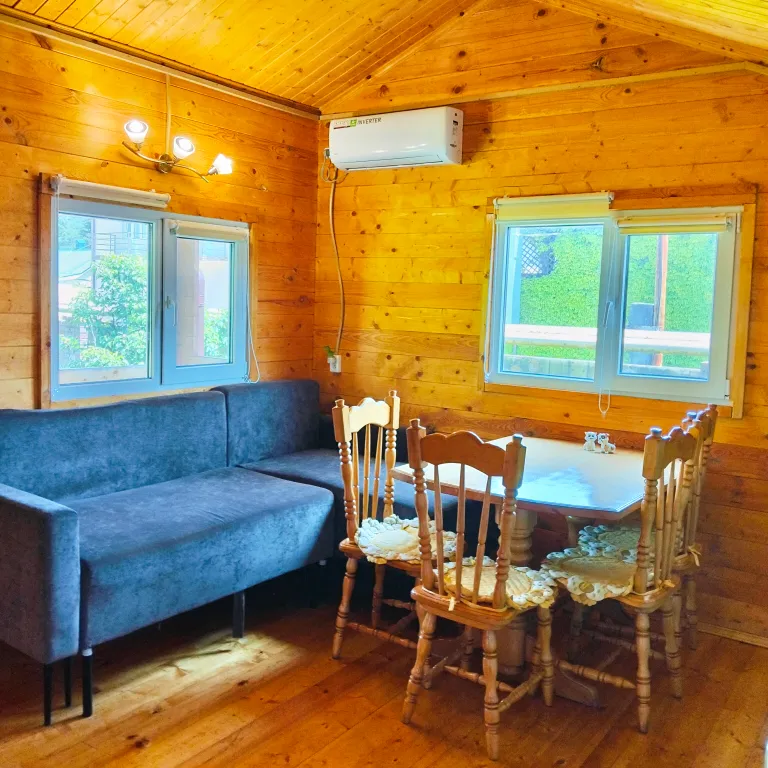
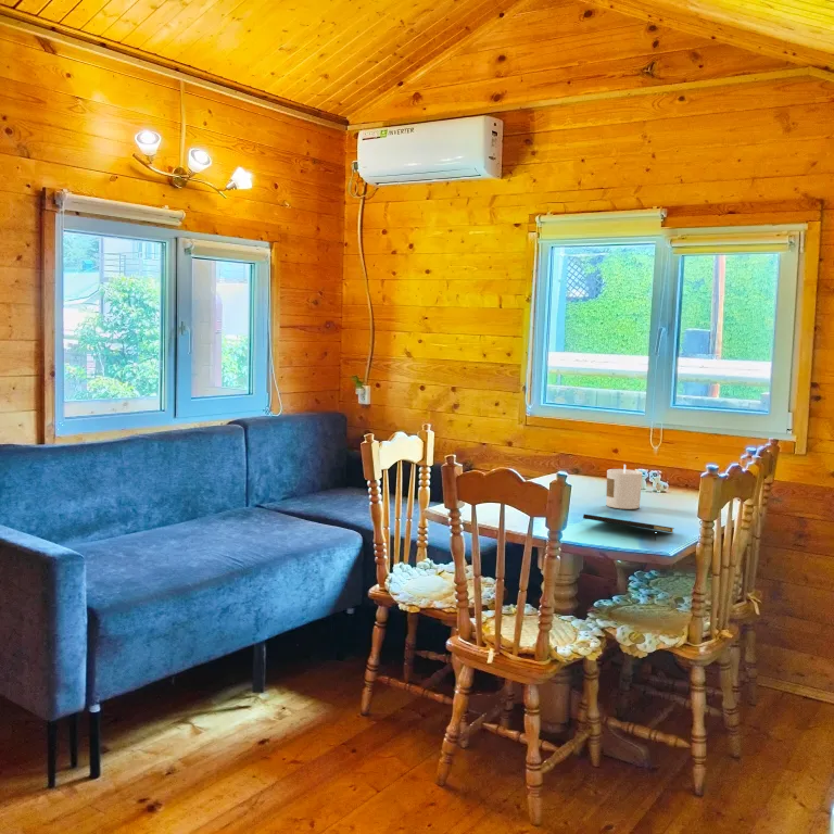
+ notepad [582,514,675,541]
+ candle [605,464,643,510]
